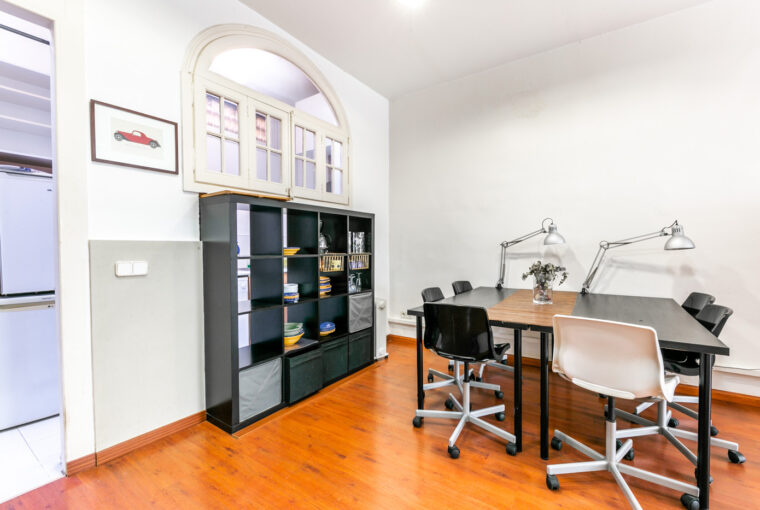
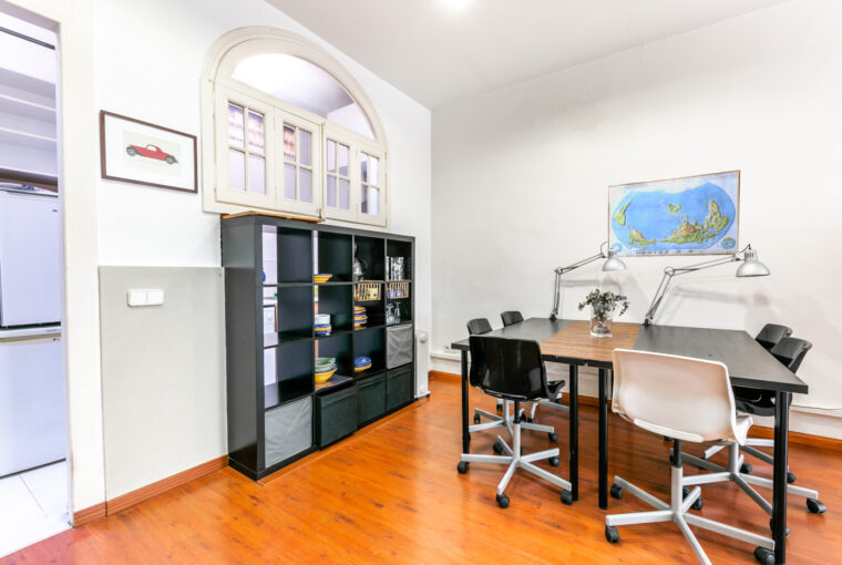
+ world map [606,168,741,258]
